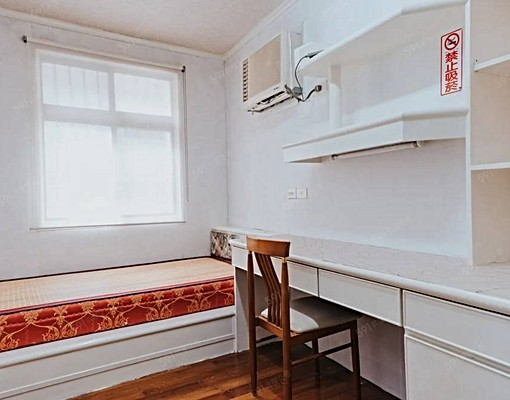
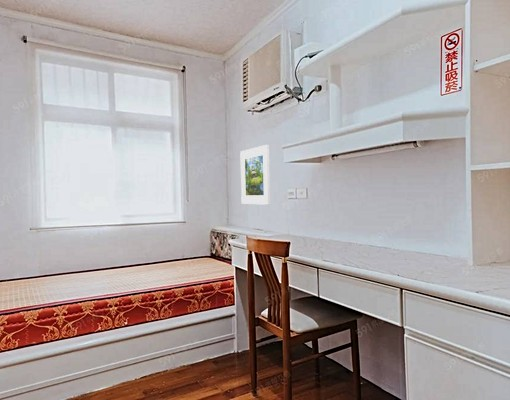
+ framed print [239,144,271,206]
